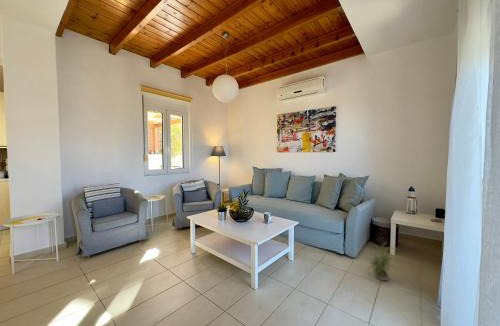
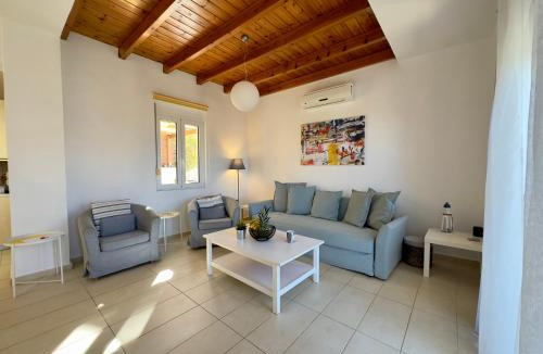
- potted plant [364,241,402,282]
